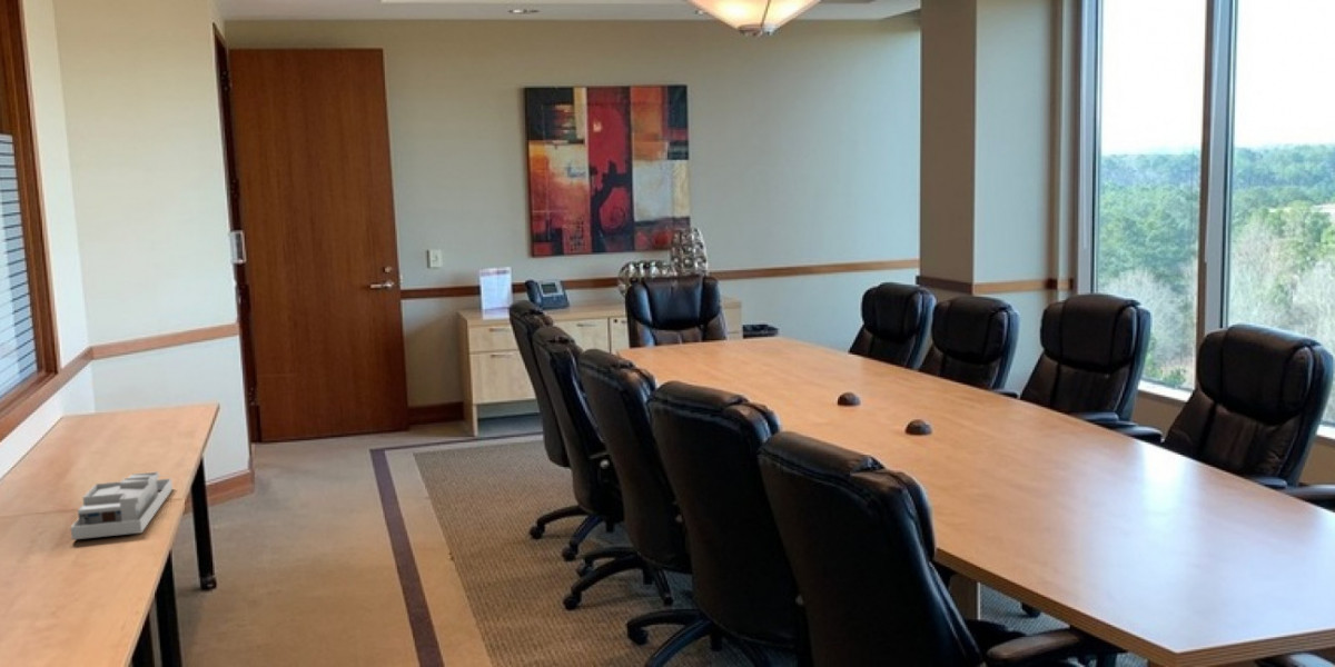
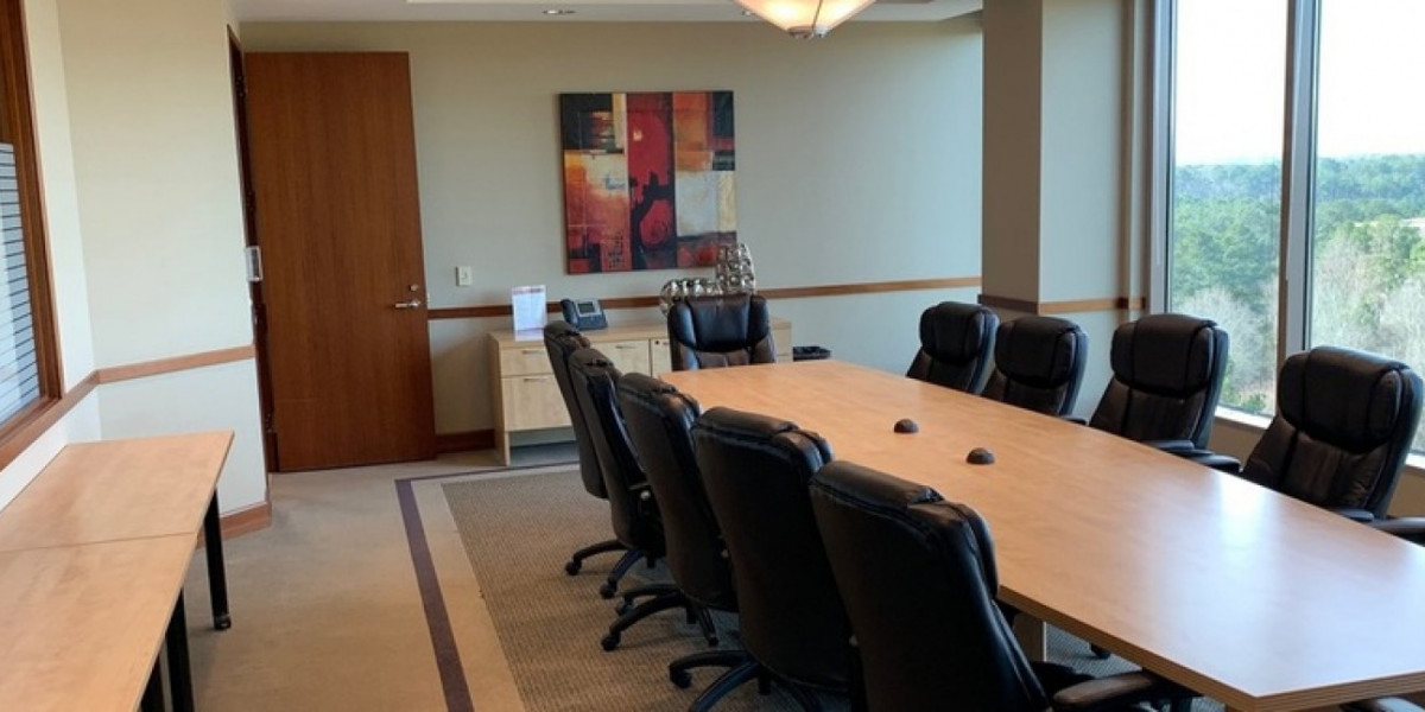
- desk organizer [69,471,174,541]
